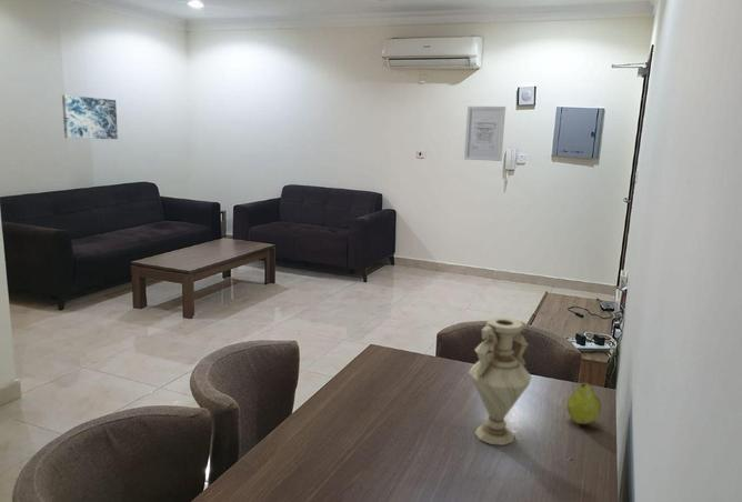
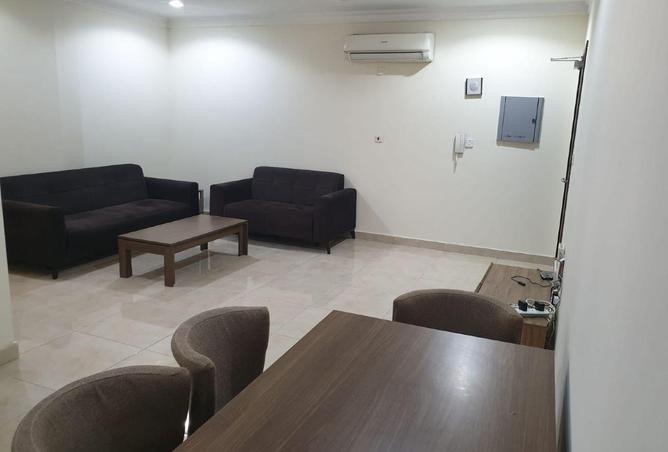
- wall art [61,94,119,140]
- vase [468,317,533,446]
- fruit [565,380,602,425]
- wall art [463,106,507,162]
